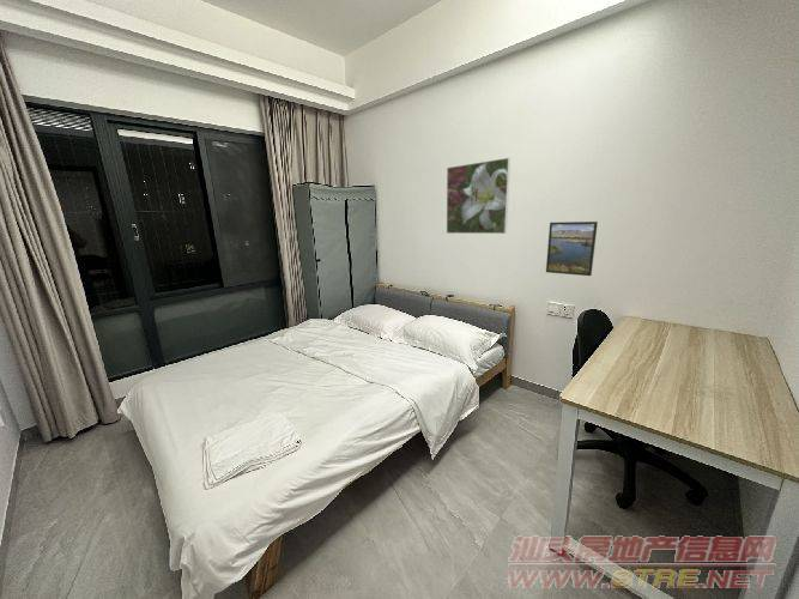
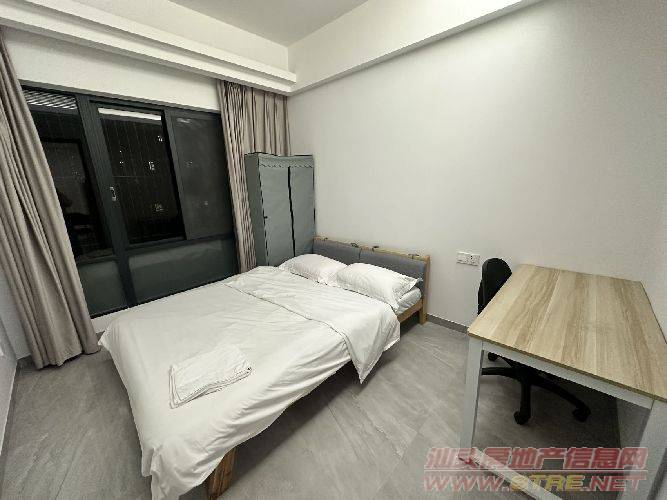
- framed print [545,220,599,277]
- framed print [446,157,512,235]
